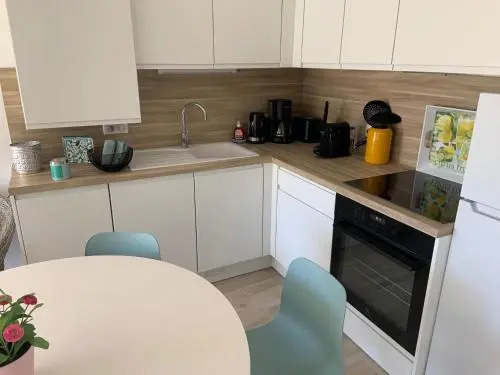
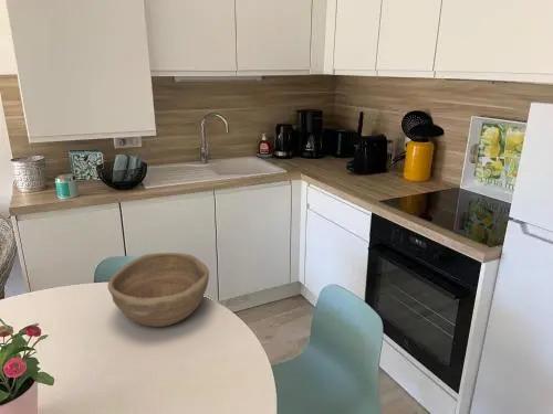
+ bowl [107,252,210,328]
